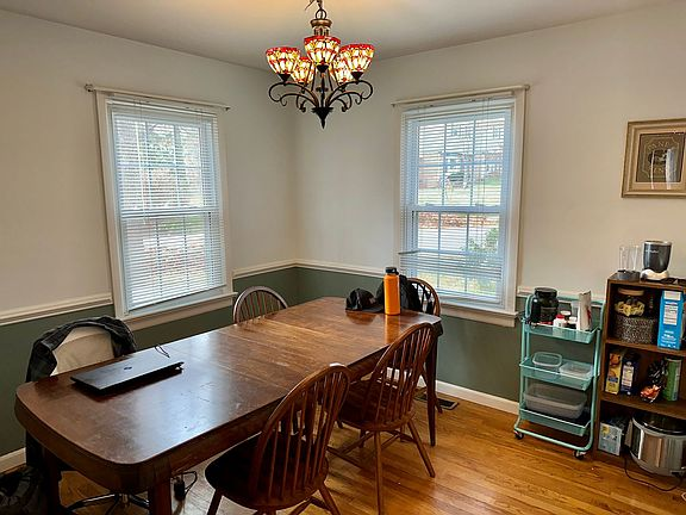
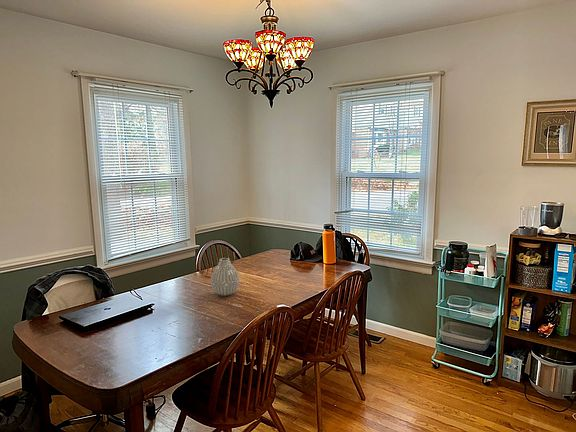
+ vase [210,257,240,297]
